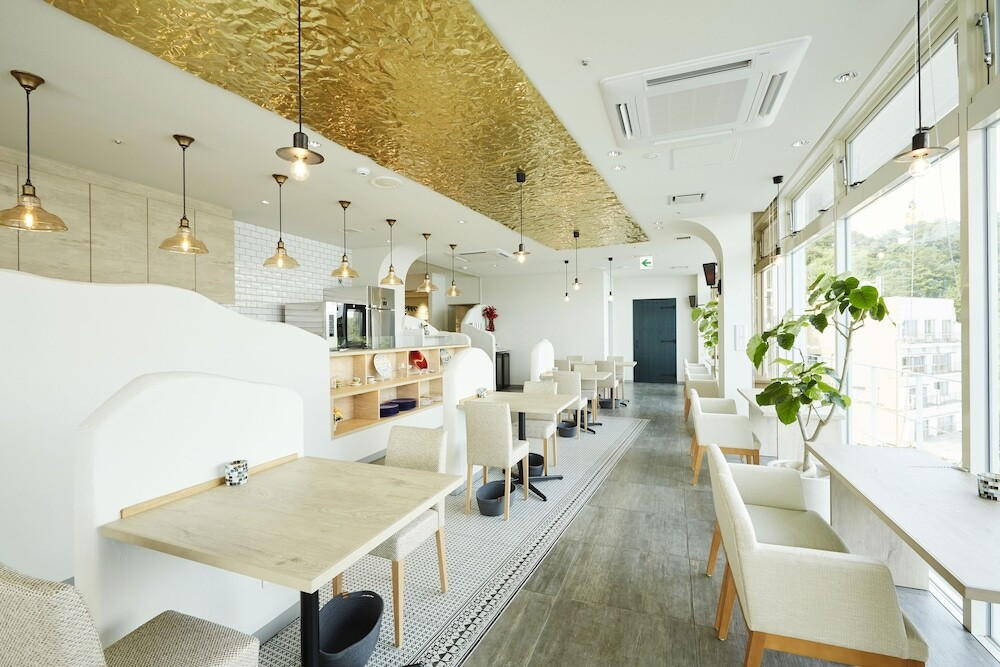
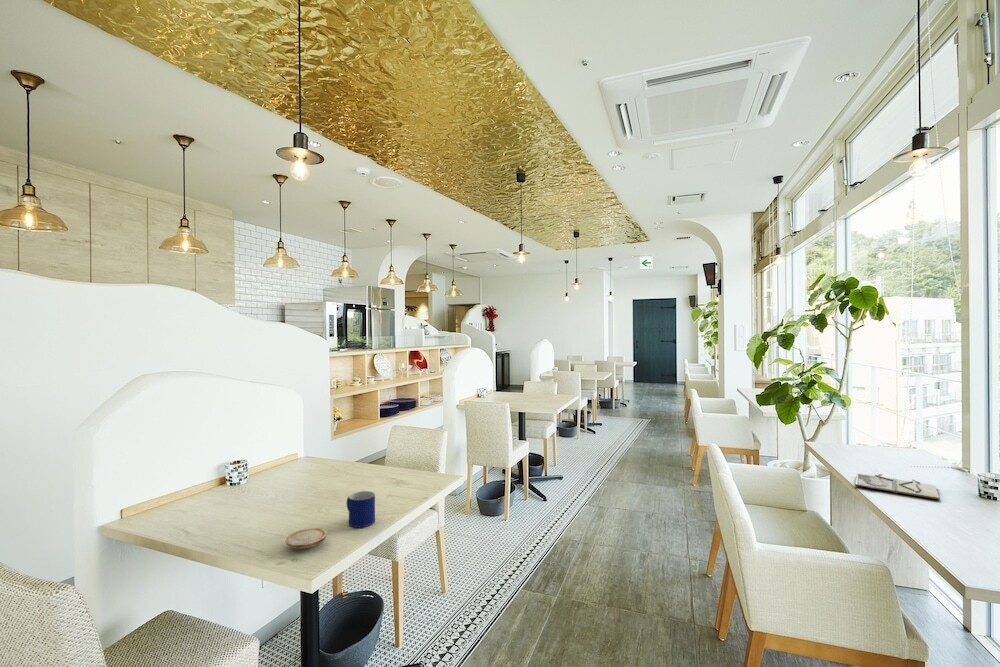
+ notebook [854,472,941,500]
+ wood slice [284,527,328,550]
+ mug [346,490,376,529]
